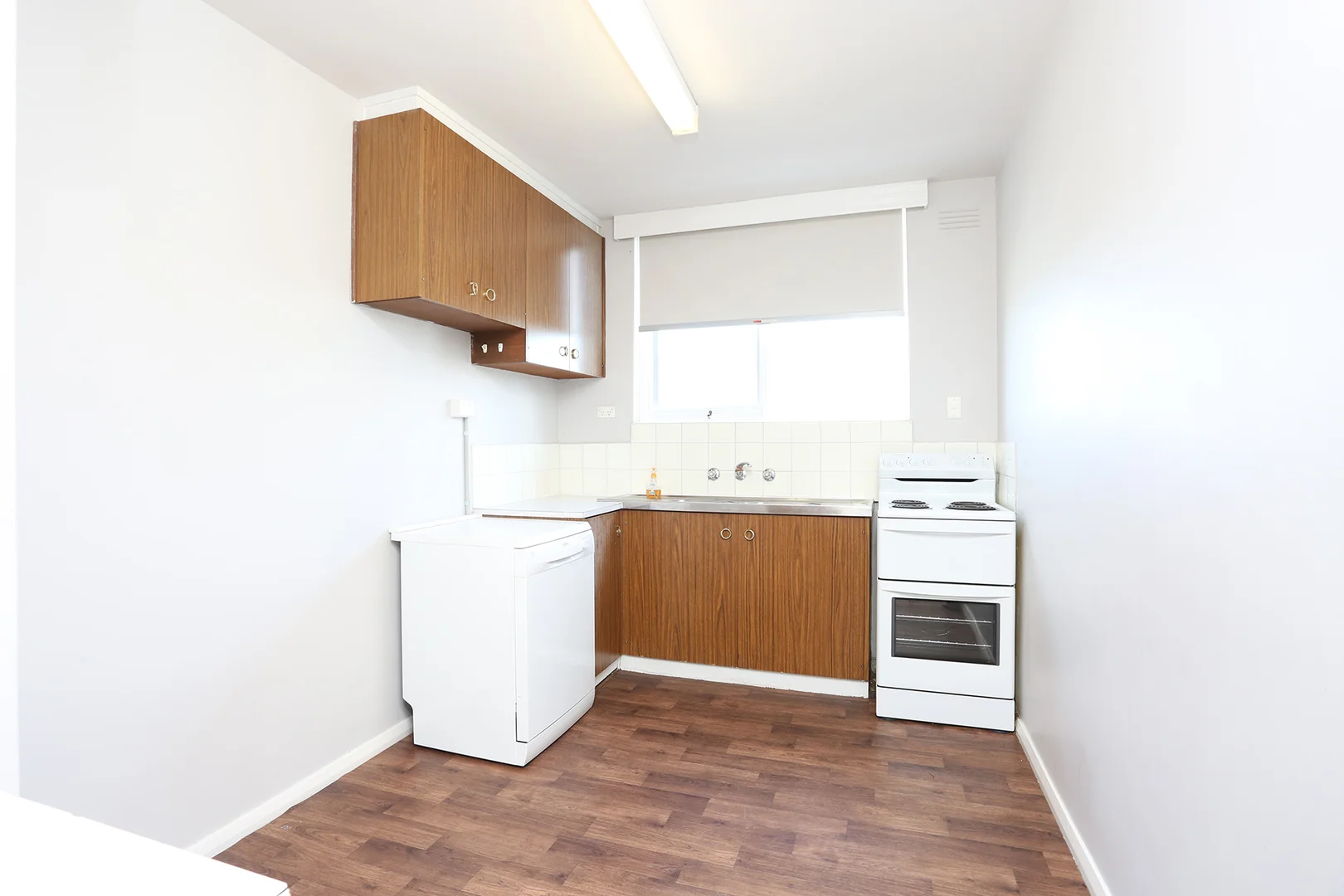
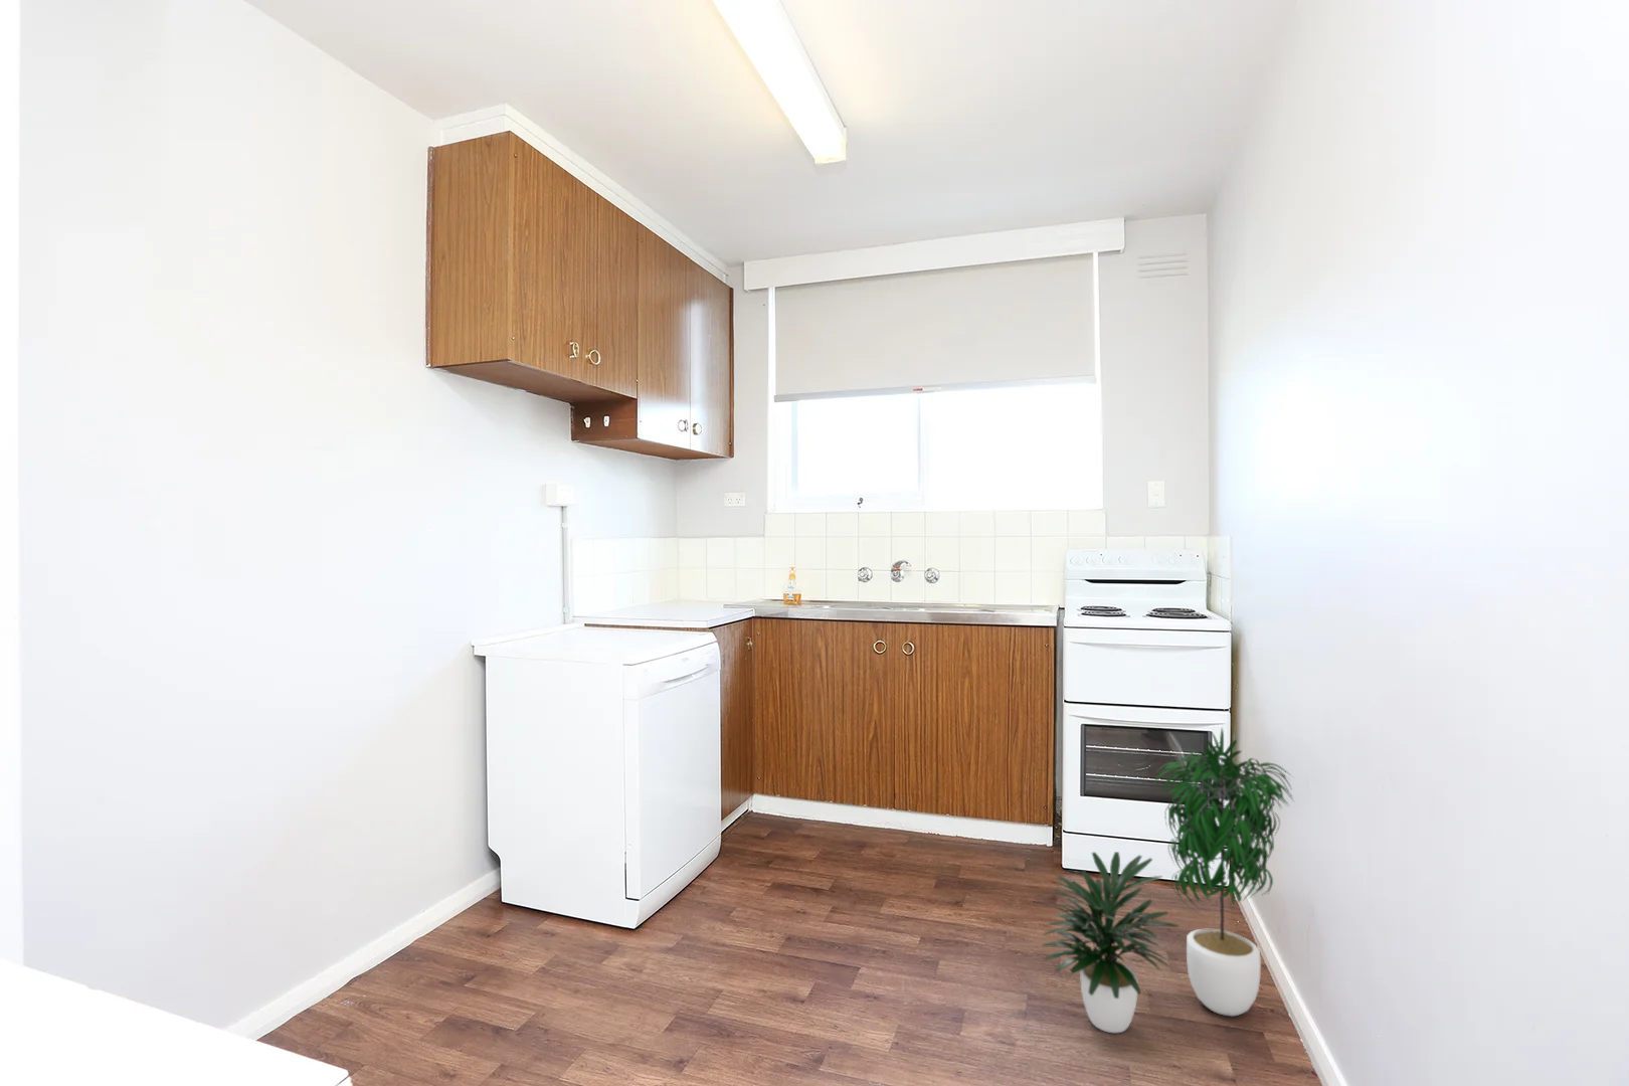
+ potted plant [1041,726,1294,1034]
